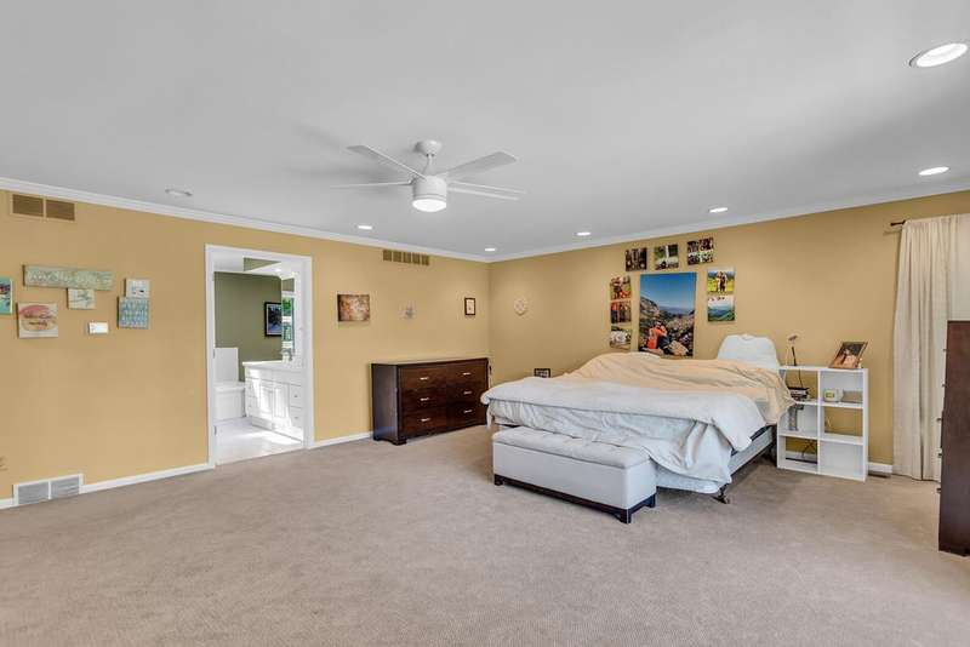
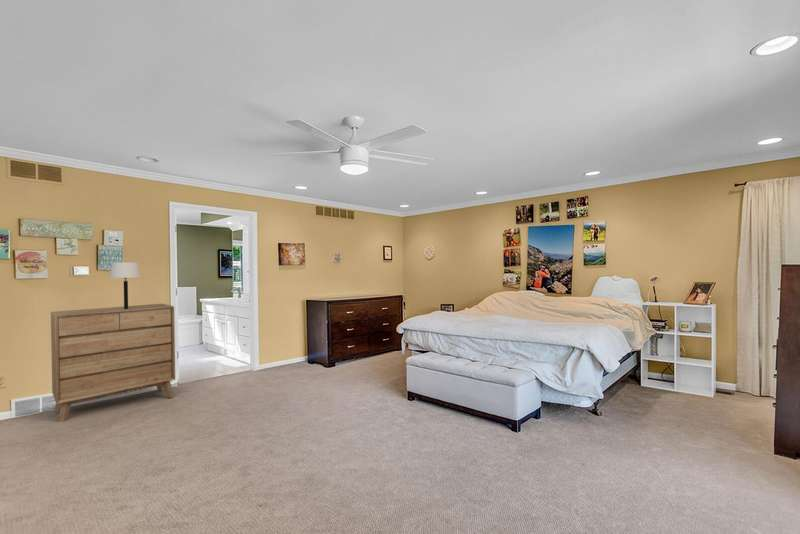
+ table lamp [109,261,142,309]
+ dresser [50,303,176,423]
